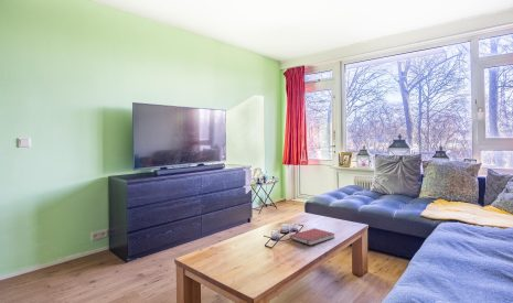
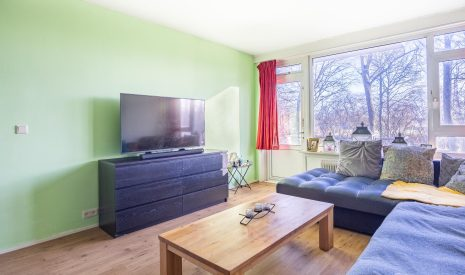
- book [289,228,335,247]
